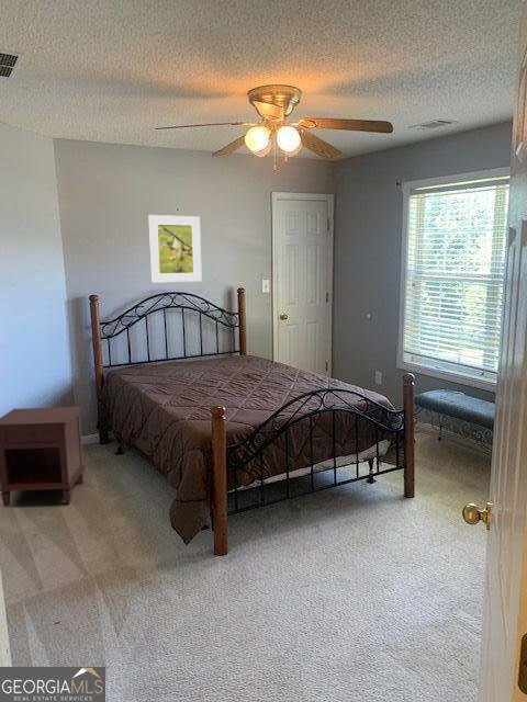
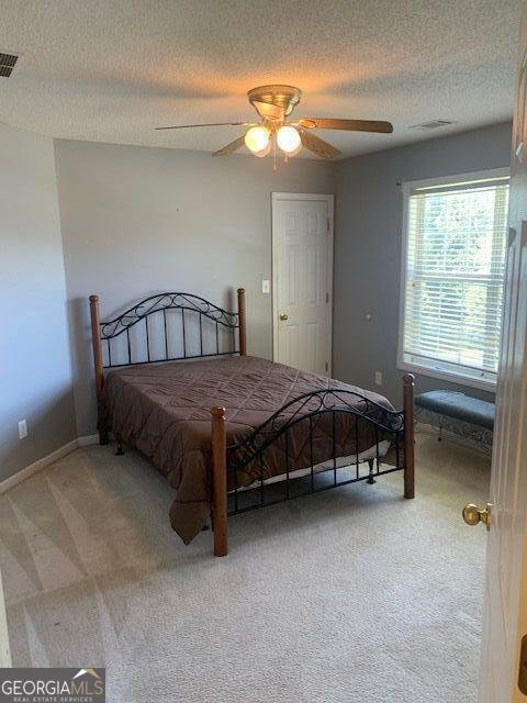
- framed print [147,214,203,284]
- nightstand [0,406,87,508]
